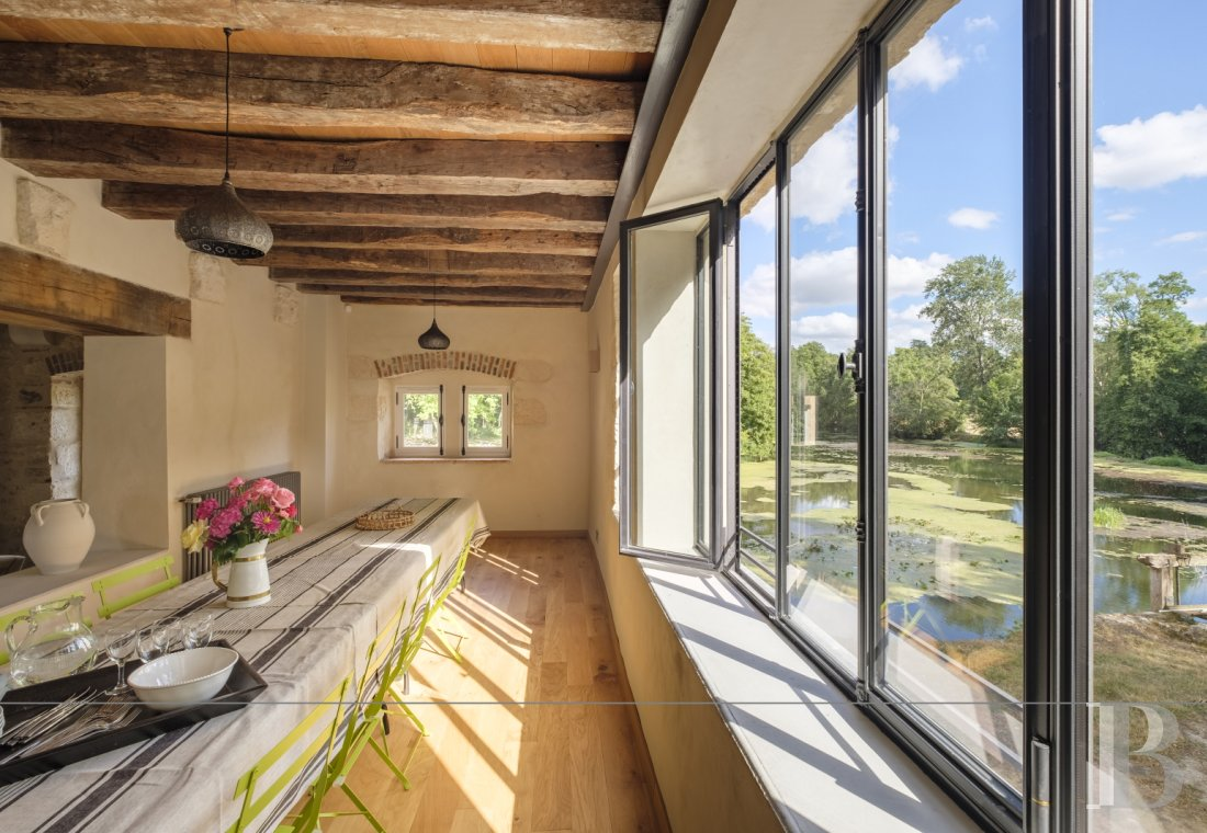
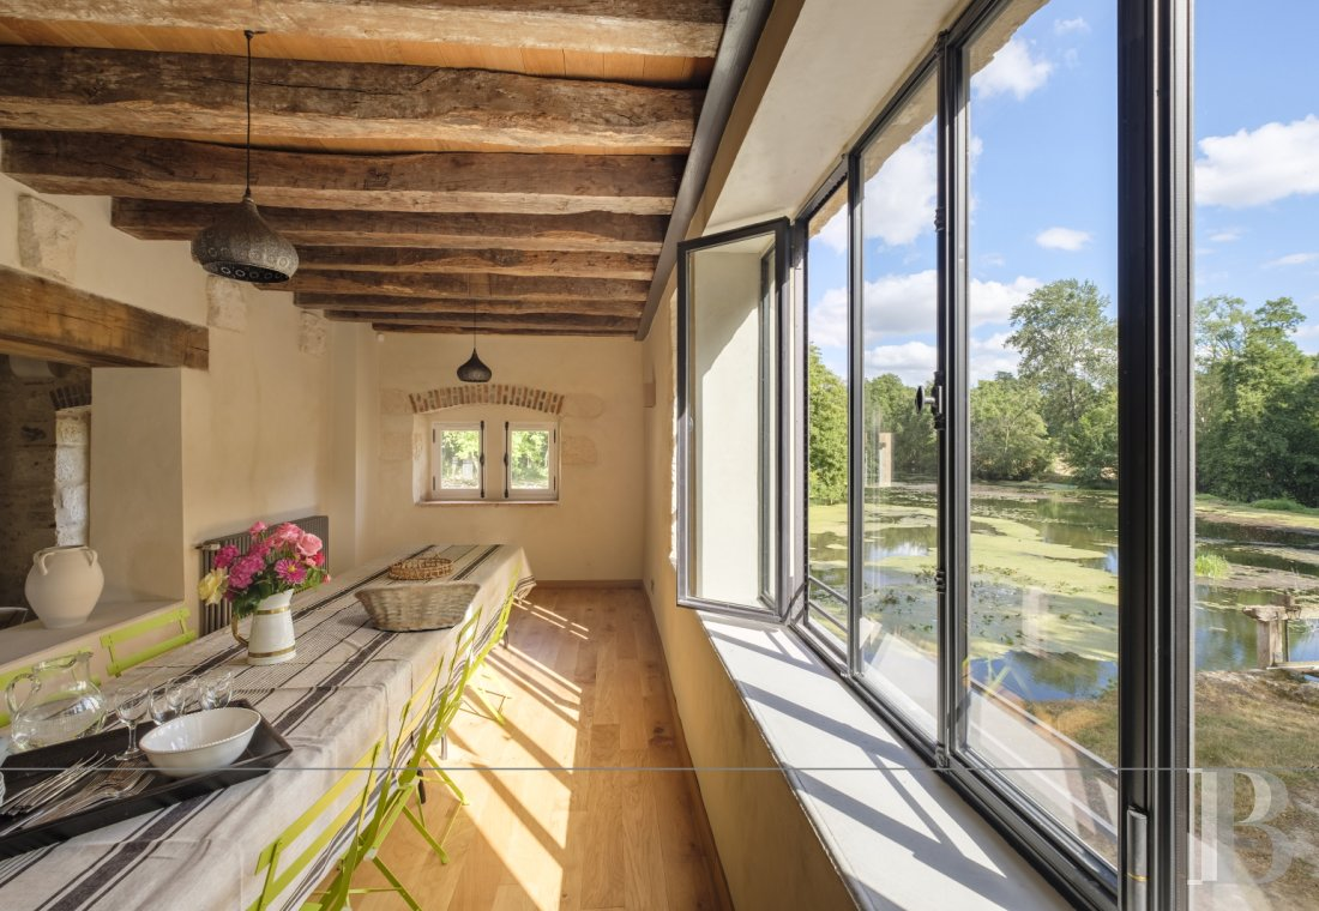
+ fruit basket [353,578,482,633]
